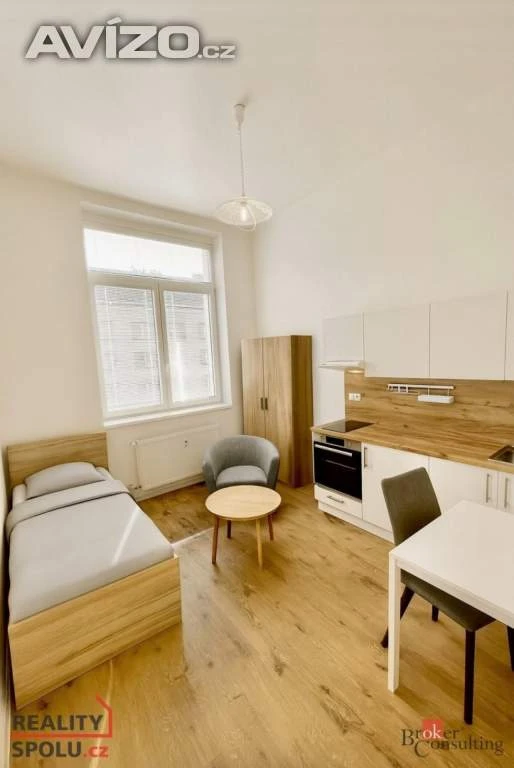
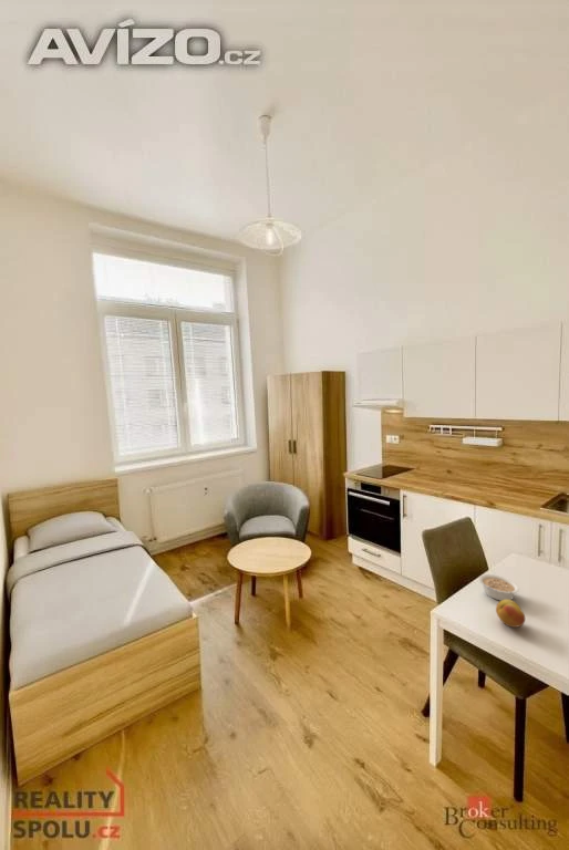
+ legume [478,573,520,602]
+ fruit [495,599,526,629]
